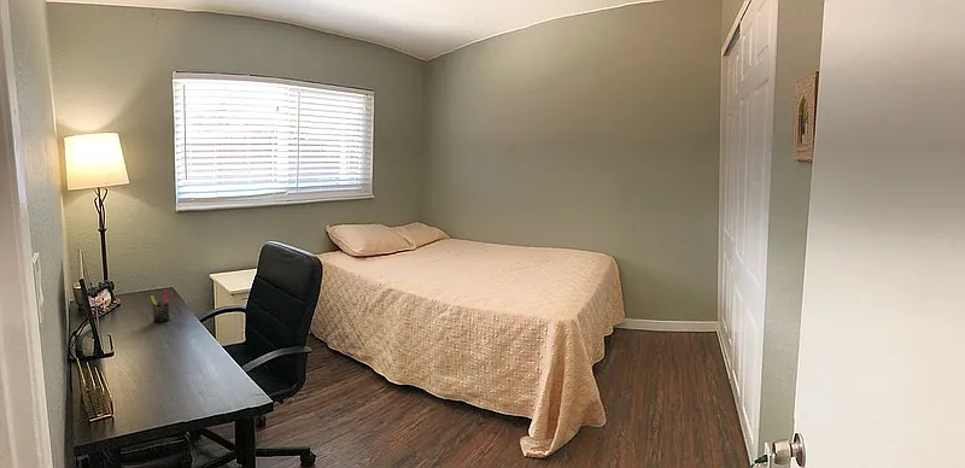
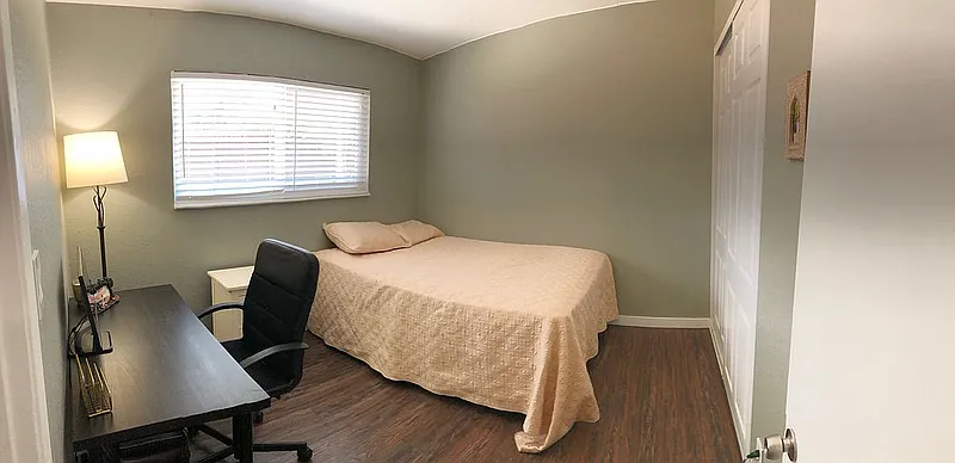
- pen holder [150,288,174,323]
